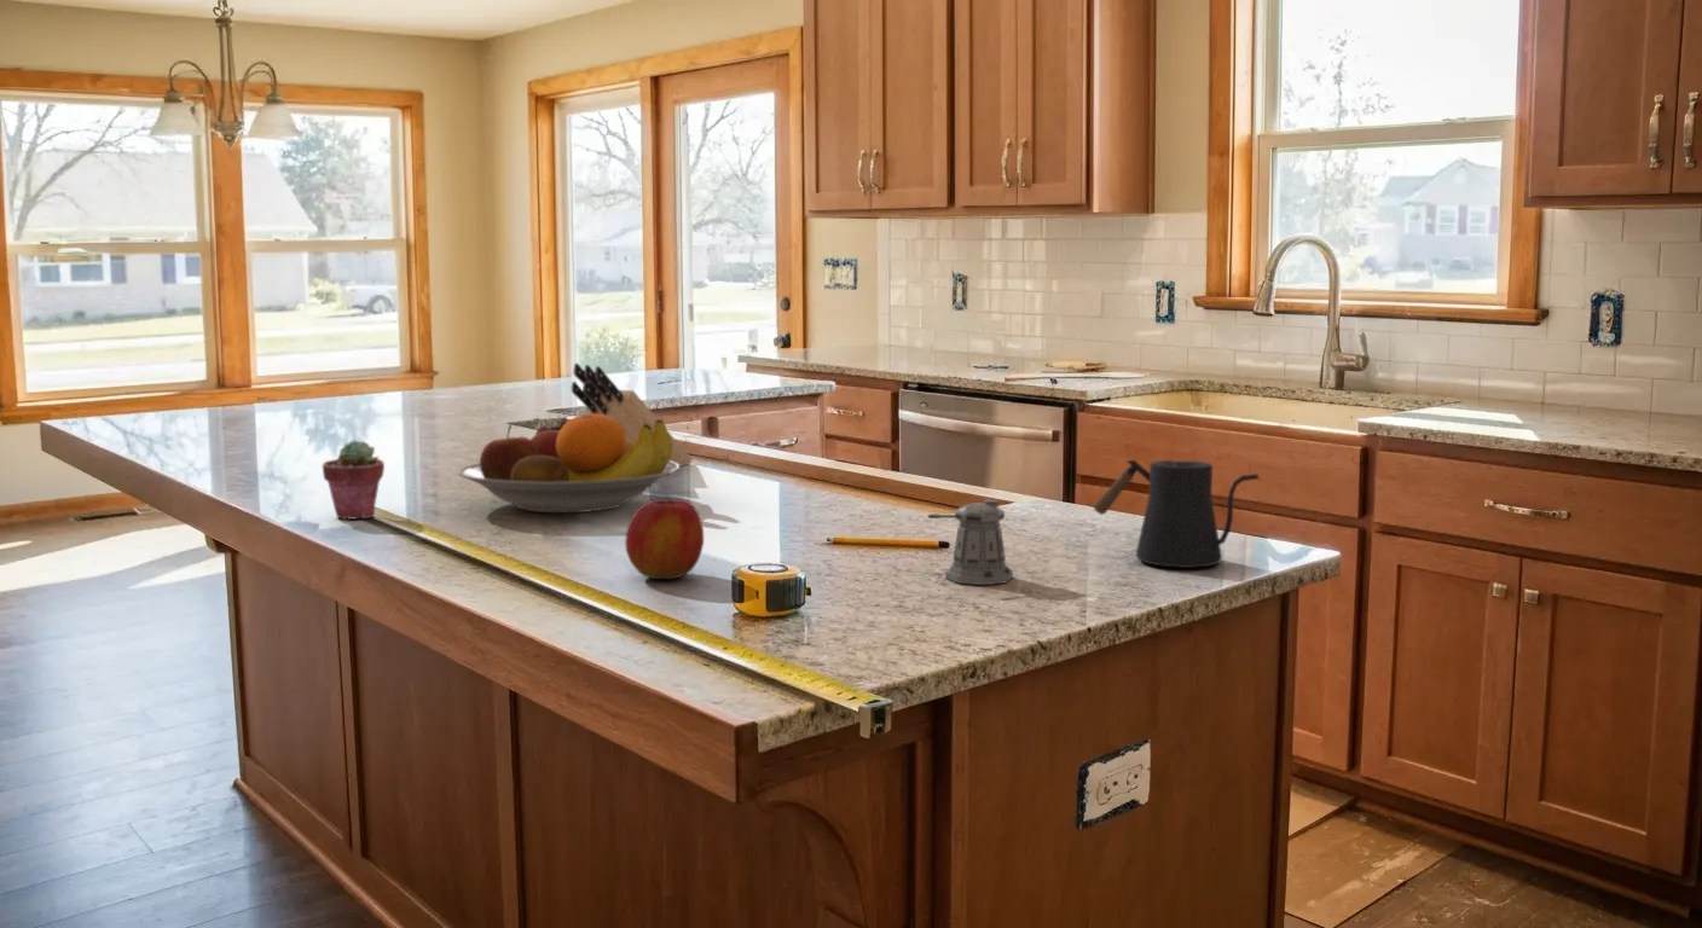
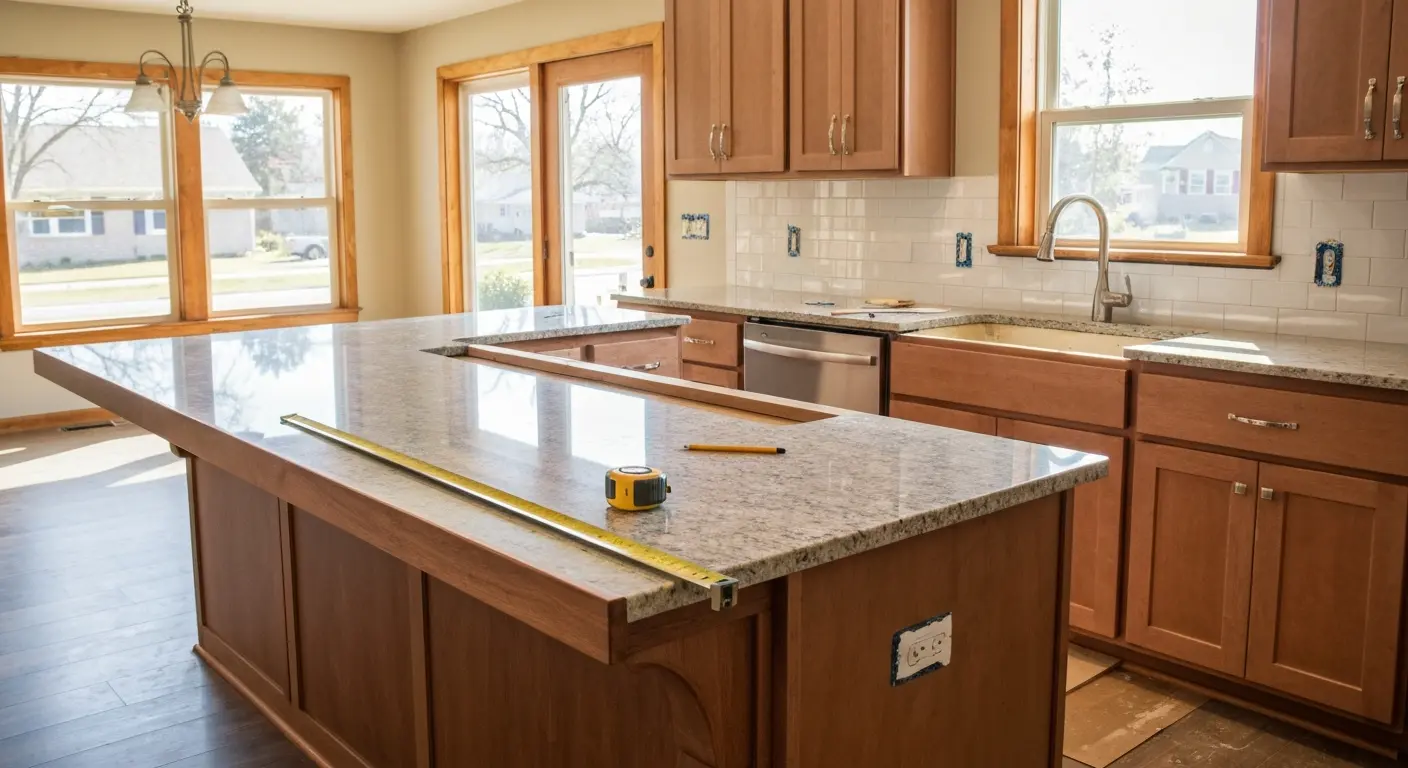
- apple [624,498,705,580]
- fruit bowl [457,413,681,514]
- pepper shaker [927,498,1014,586]
- potted succulent [322,439,386,521]
- kettle [1093,458,1261,569]
- knife block [571,362,694,468]
